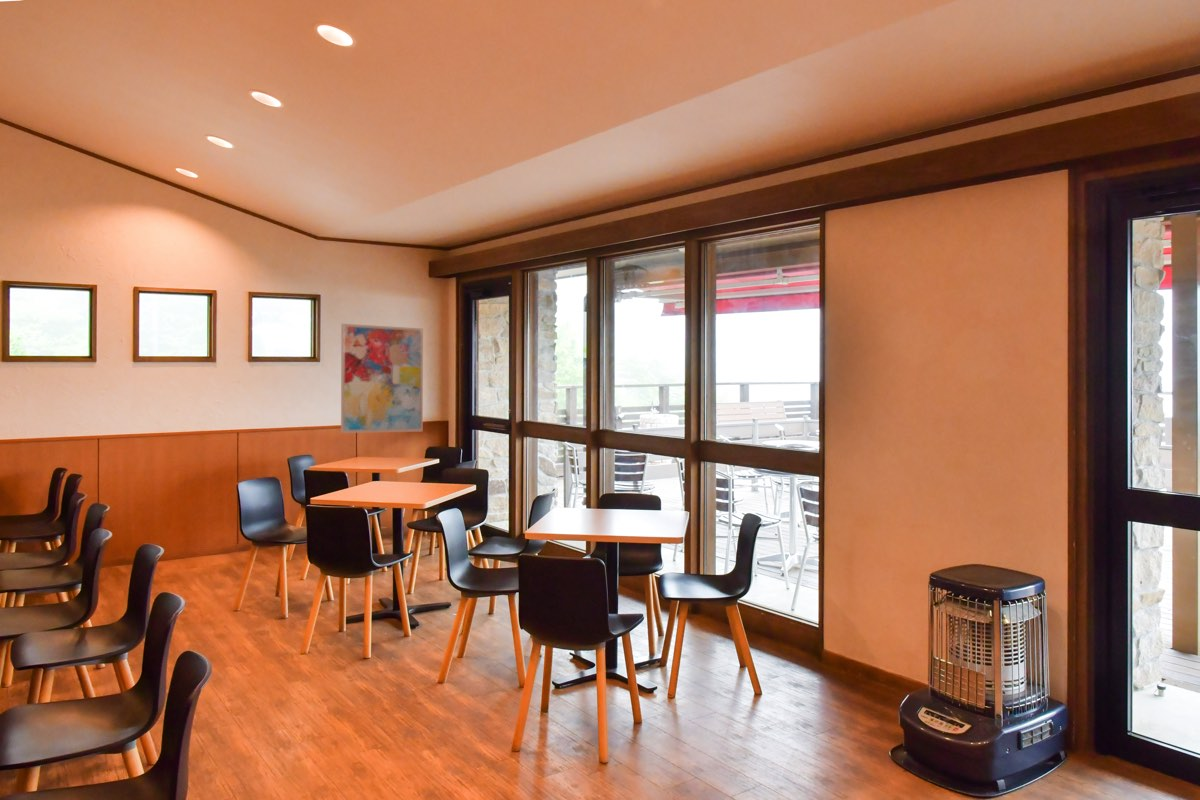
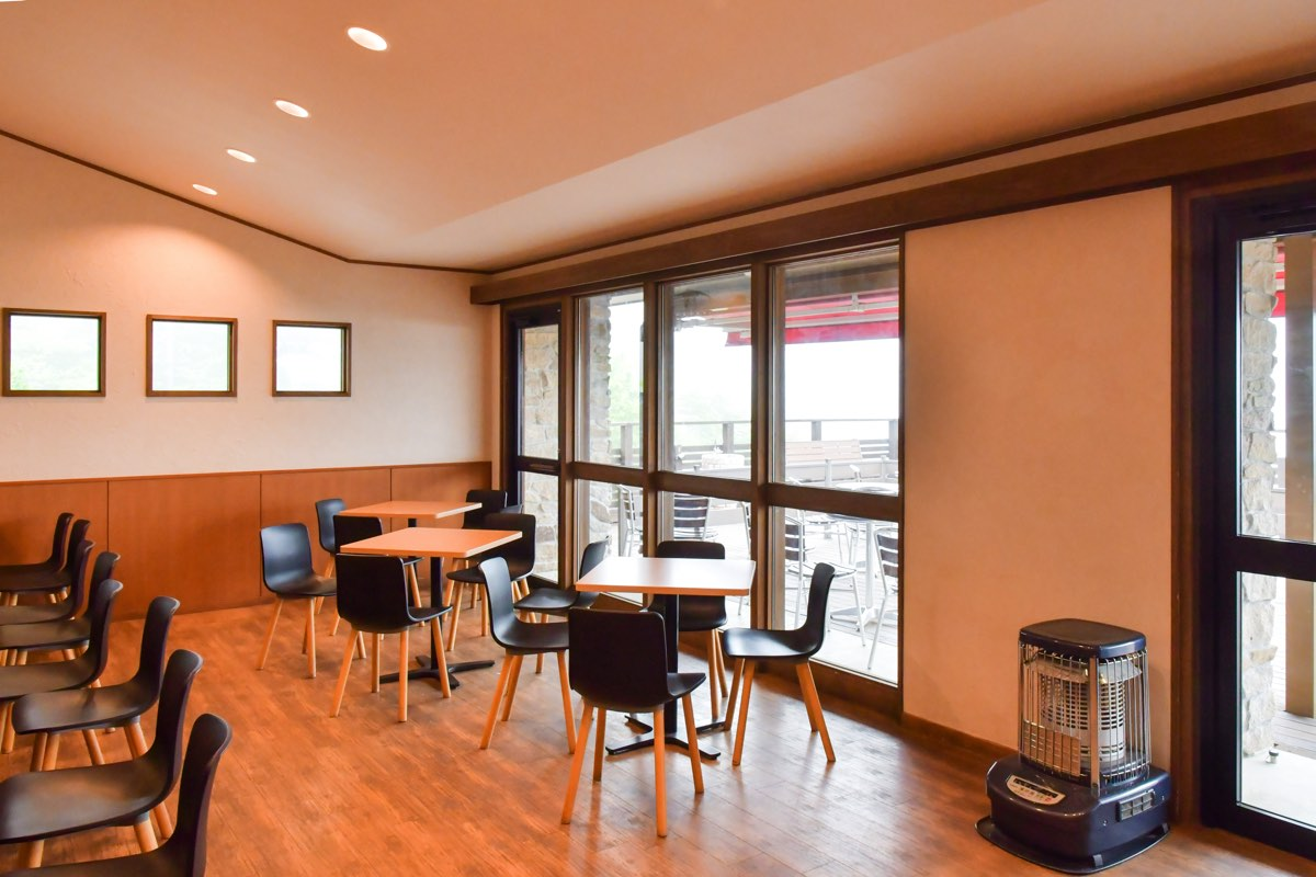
- wall art [340,323,424,434]
